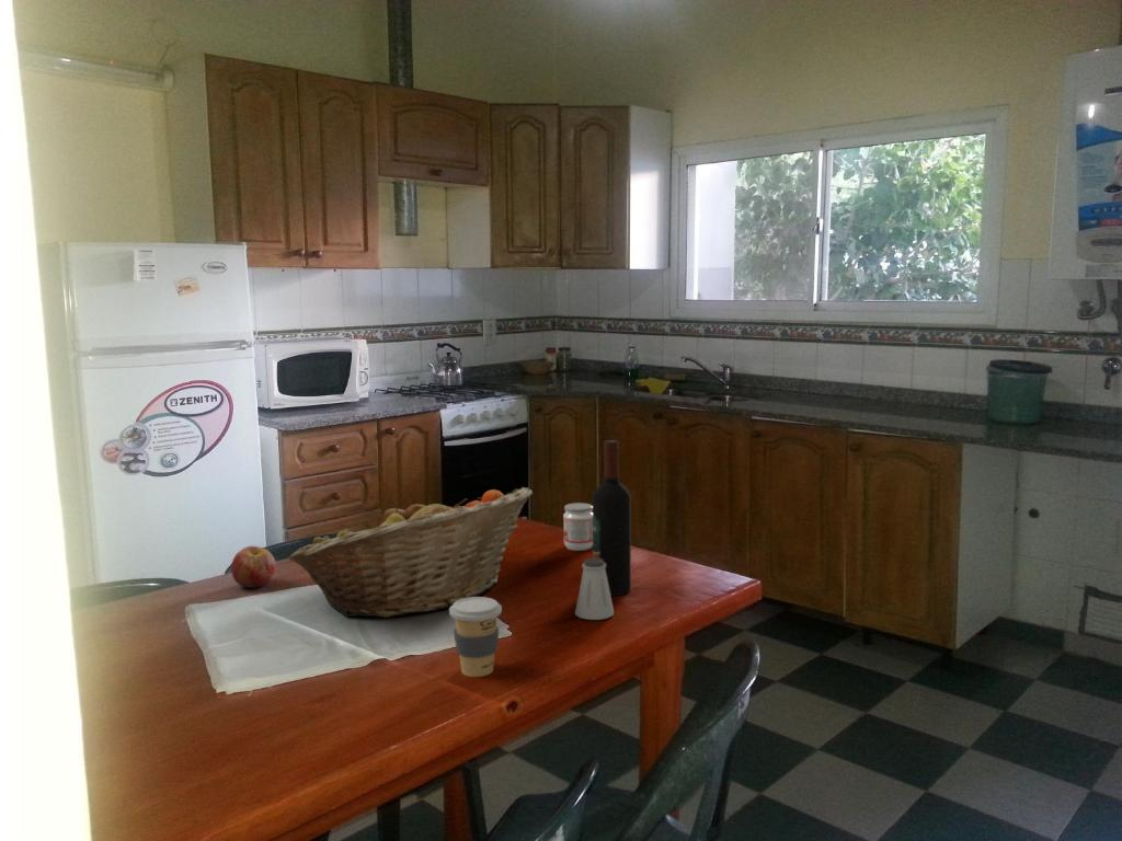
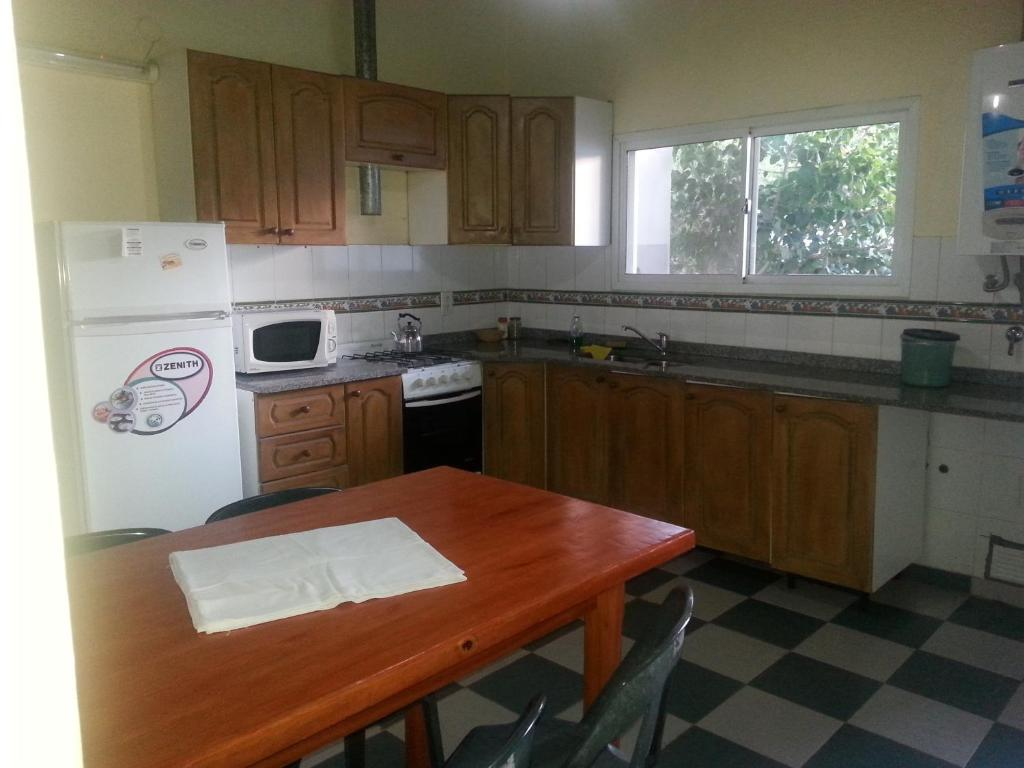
- saltshaker [574,557,615,621]
- jam [562,502,593,552]
- apple [230,545,277,589]
- wine bottle [592,439,632,597]
- coffee cup [448,596,503,678]
- fruit basket [287,486,534,619]
